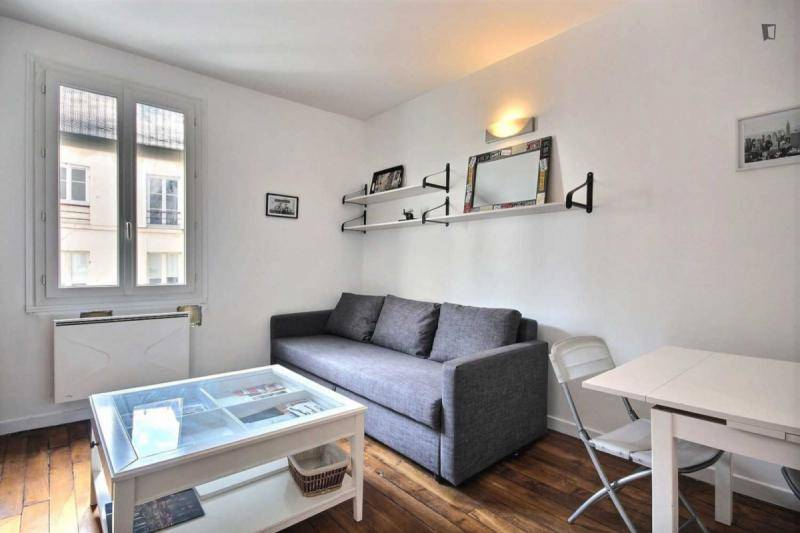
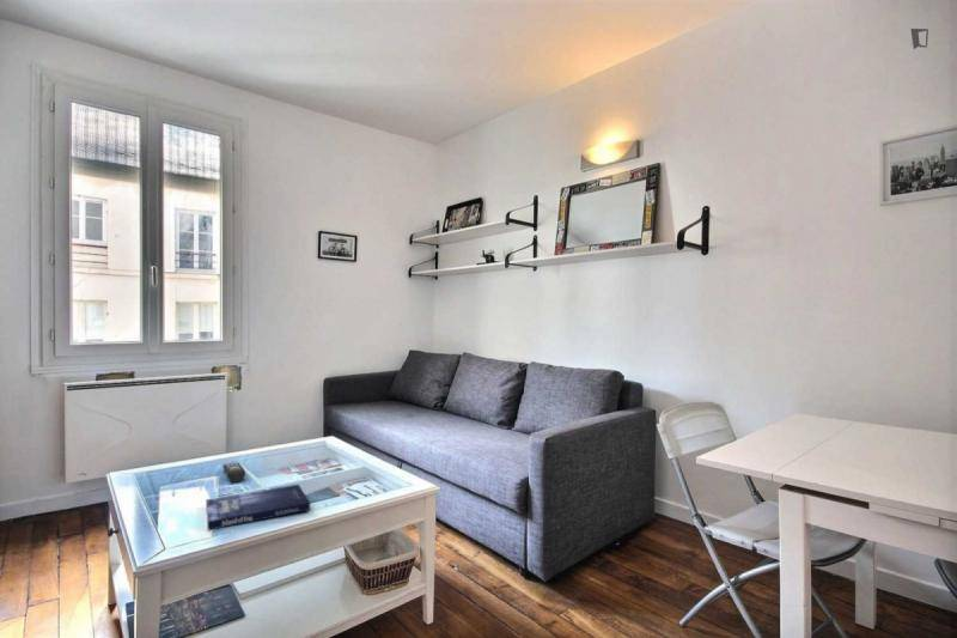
+ book [205,484,311,531]
+ remote control [221,462,246,484]
